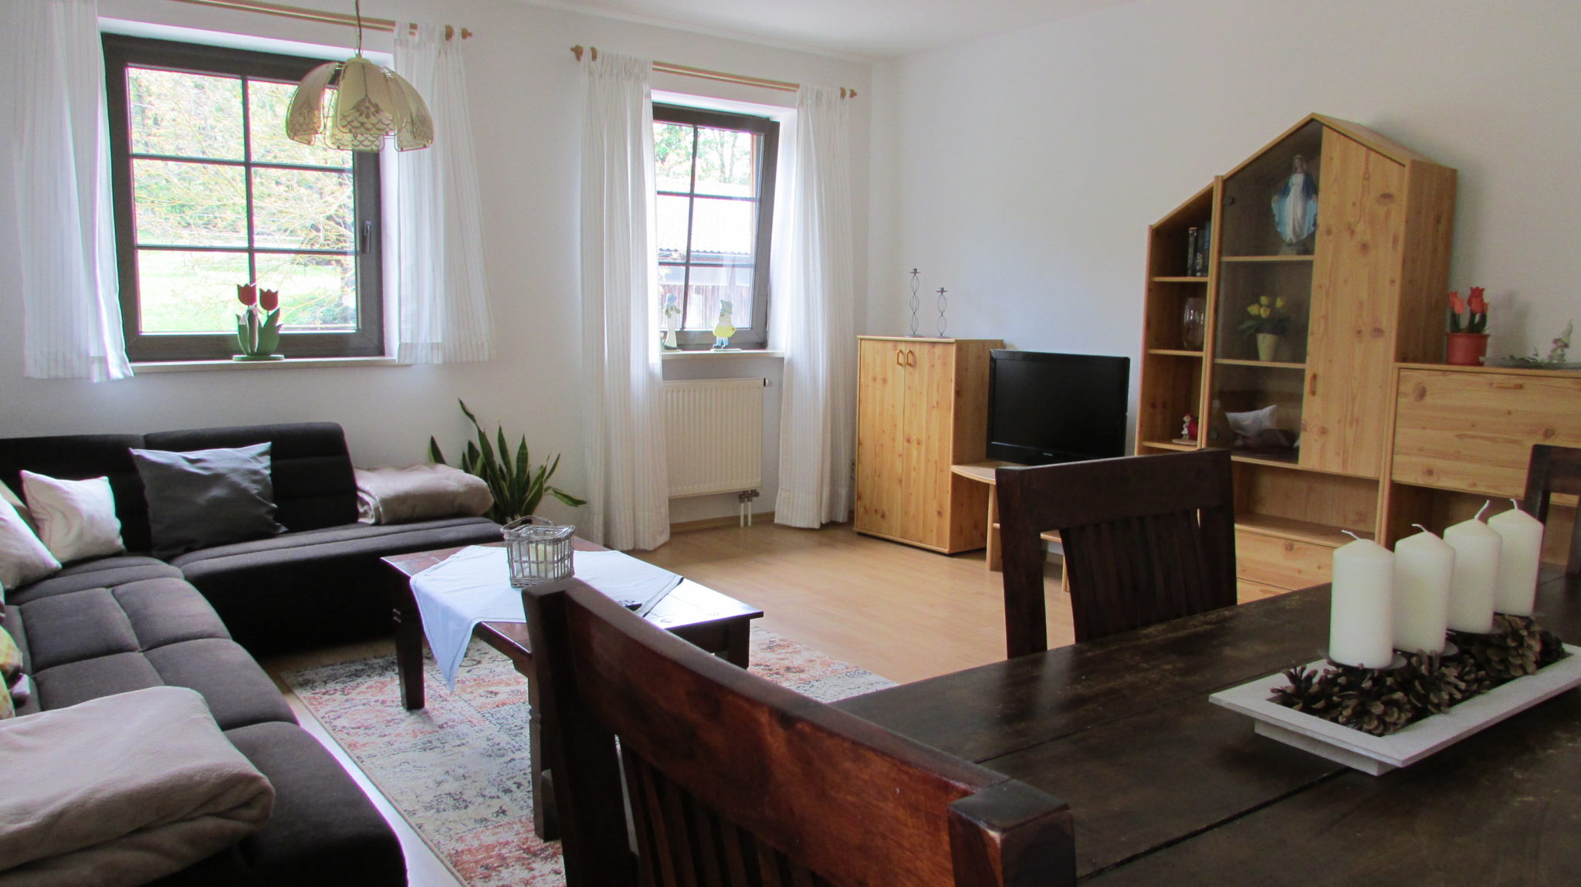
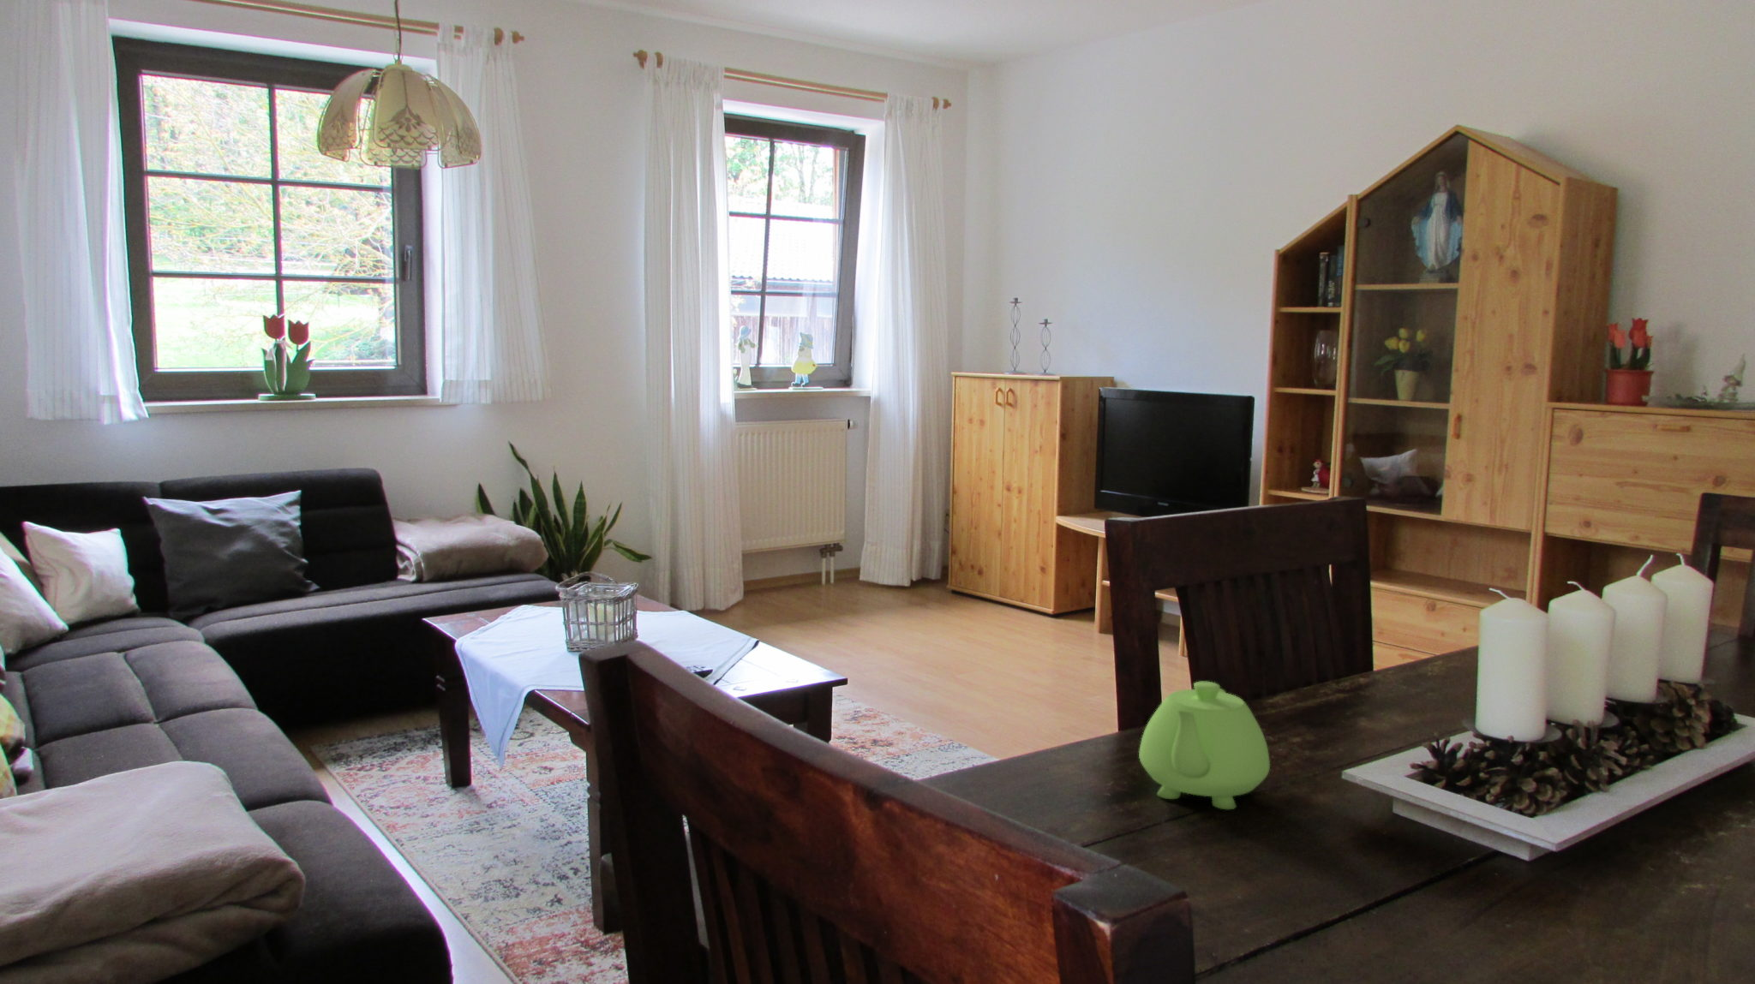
+ teapot [1138,680,1270,811]
